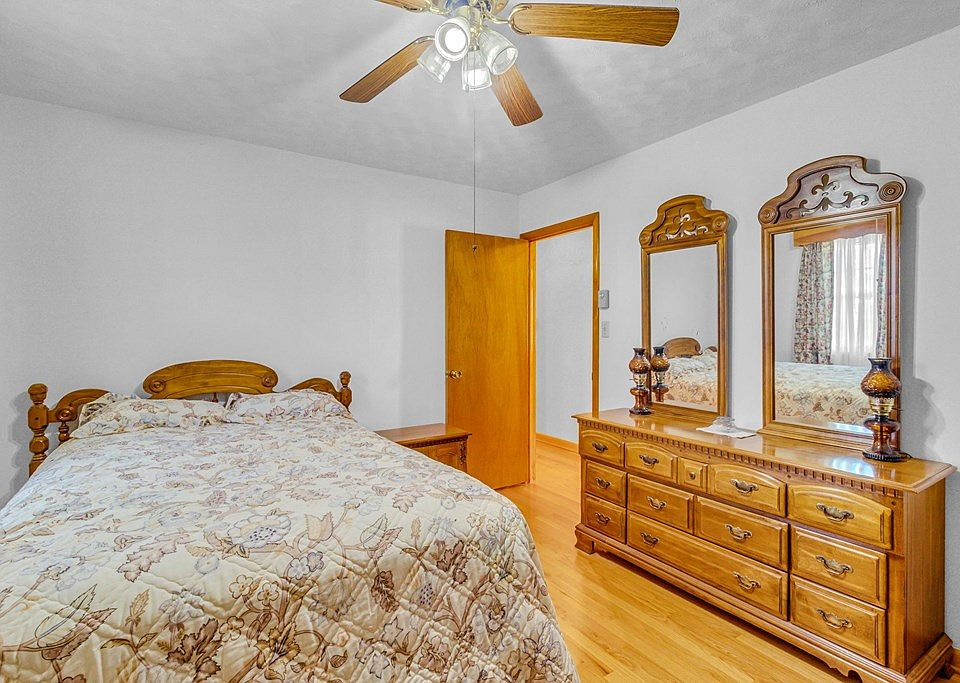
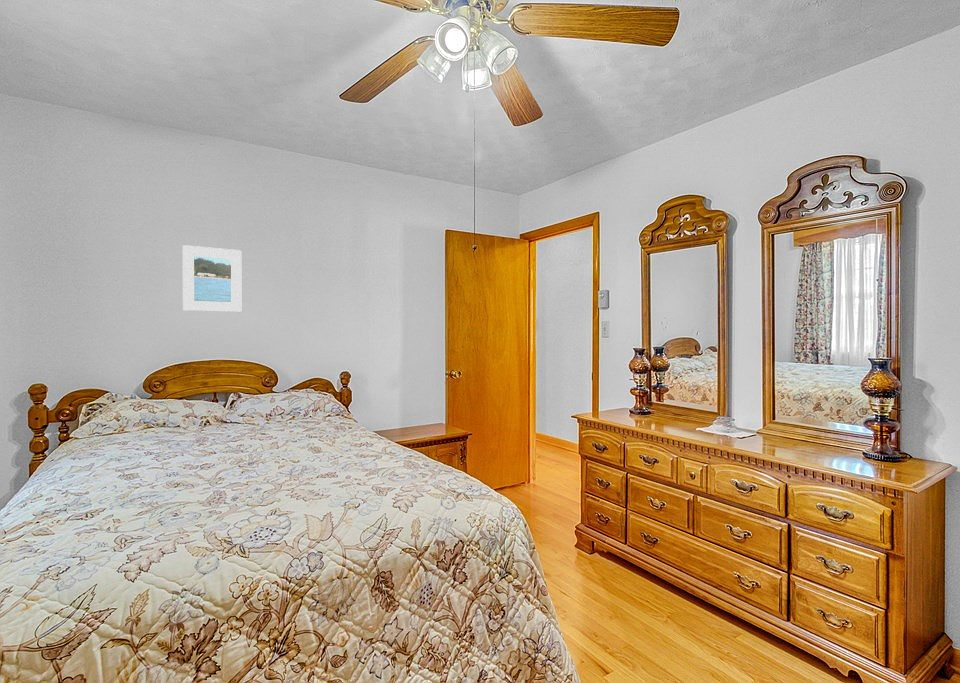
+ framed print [182,244,242,313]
